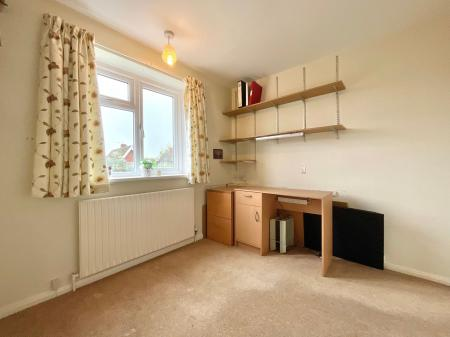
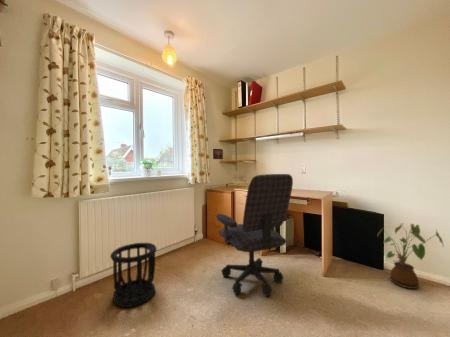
+ office chair [215,173,294,298]
+ wastebasket [109,242,158,308]
+ house plant [376,223,445,290]
